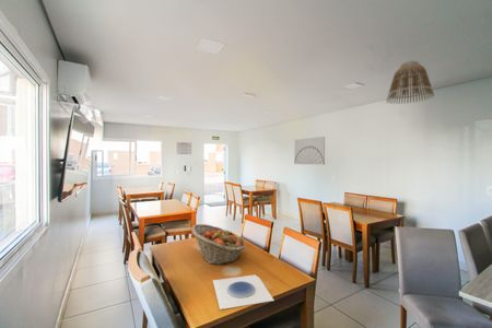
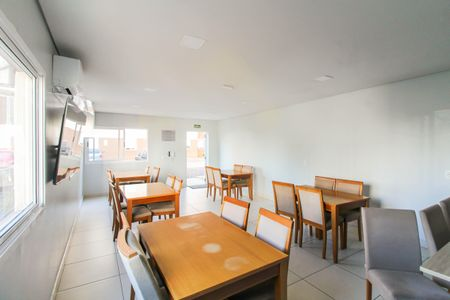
- fruit basket [190,223,247,266]
- plate [212,274,274,311]
- wall art [293,136,326,165]
- lamp shade [385,59,435,105]
